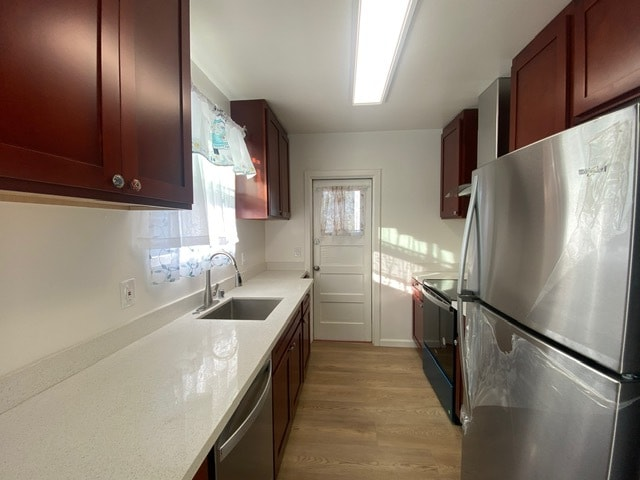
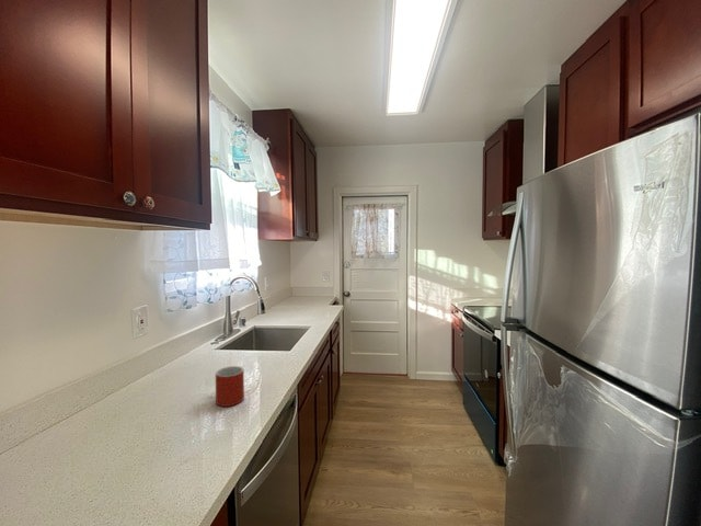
+ mug [215,365,245,408]
